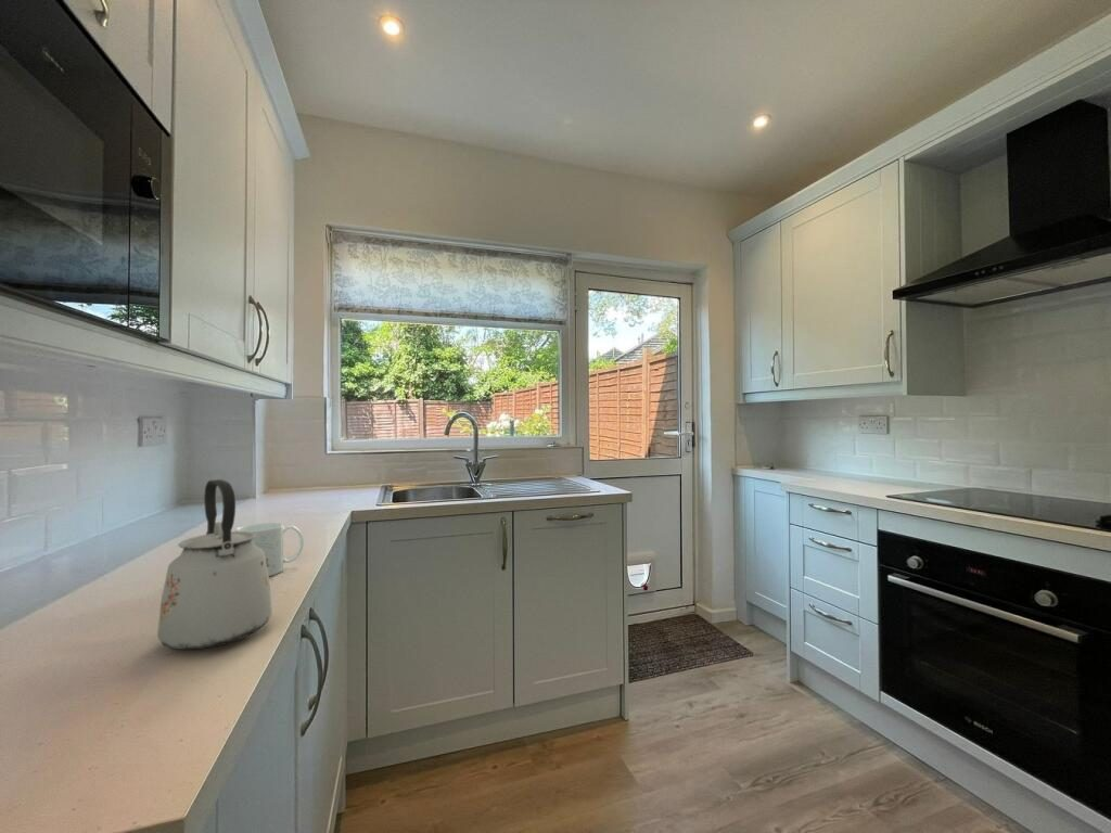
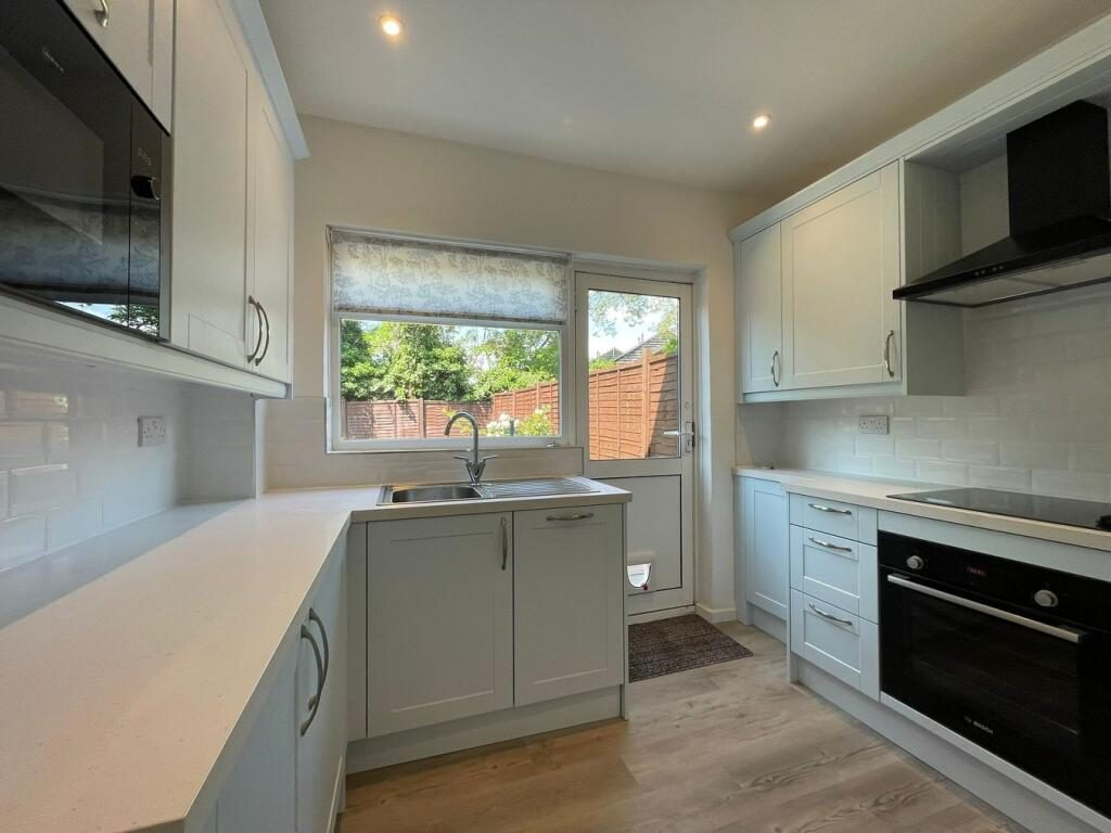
- kettle [156,478,273,651]
- mug [234,522,305,577]
